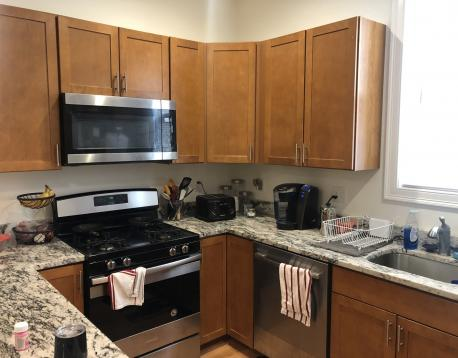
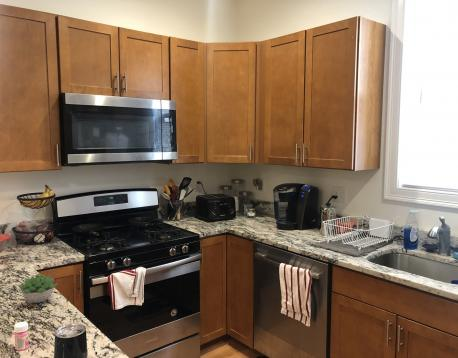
+ succulent plant [17,273,59,304]
